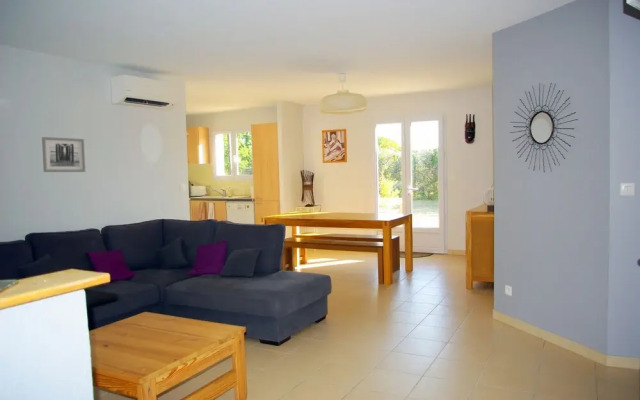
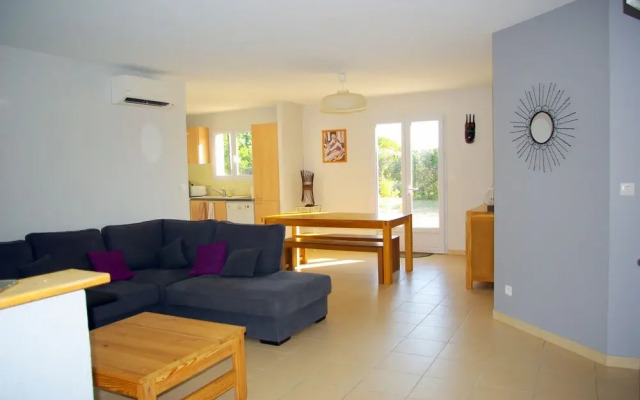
- wall art [41,136,87,173]
